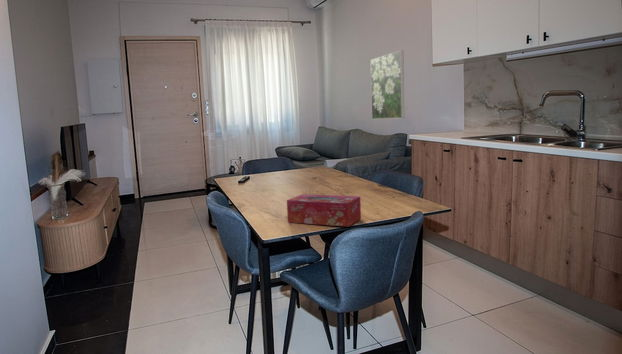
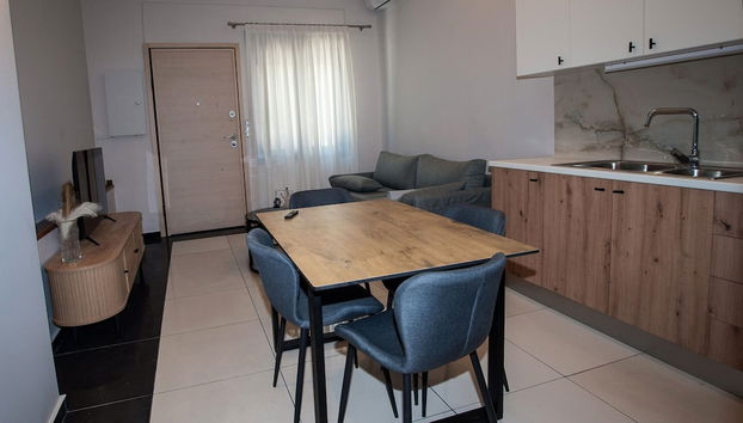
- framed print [370,49,405,120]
- tissue box [286,193,362,228]
